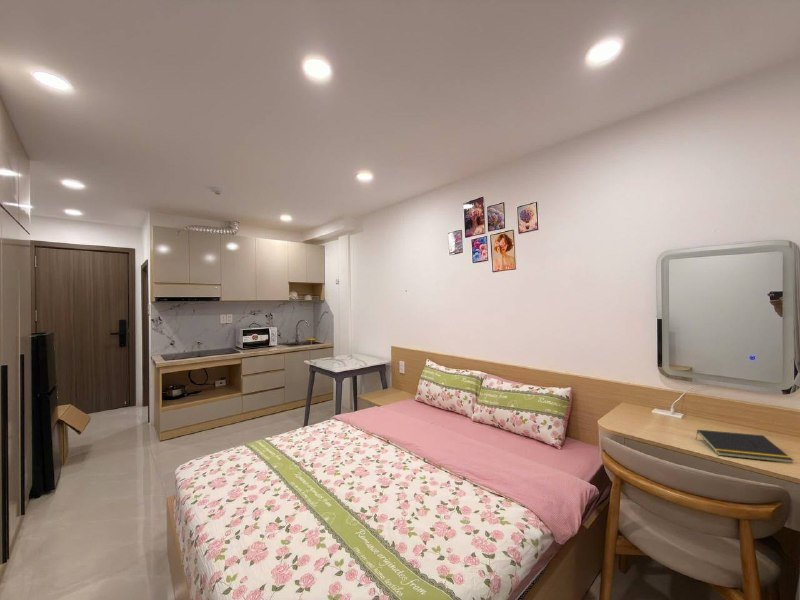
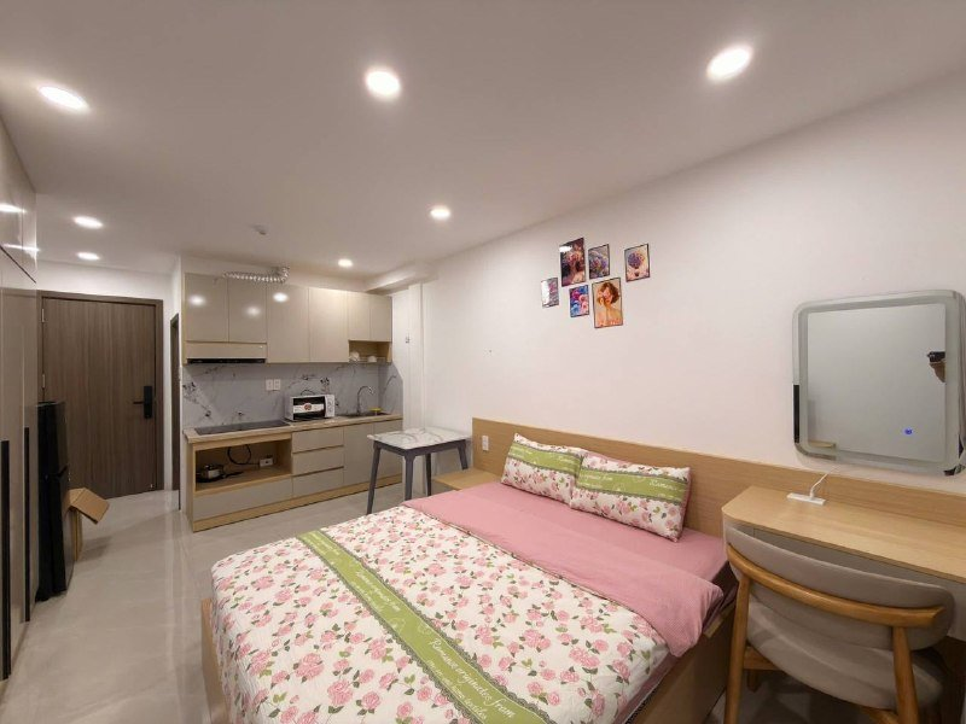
- notepad [695,429,795,464]
